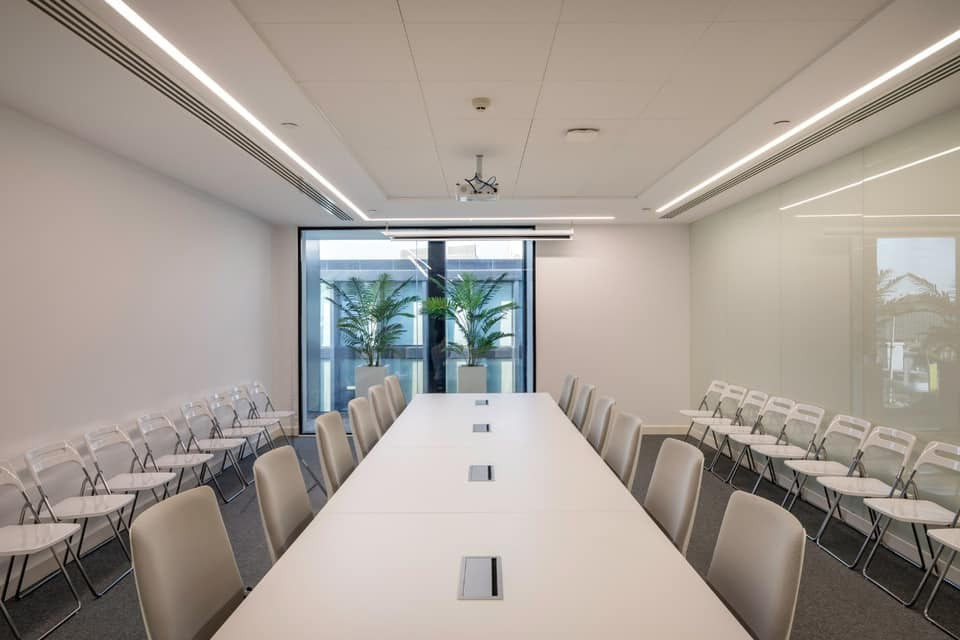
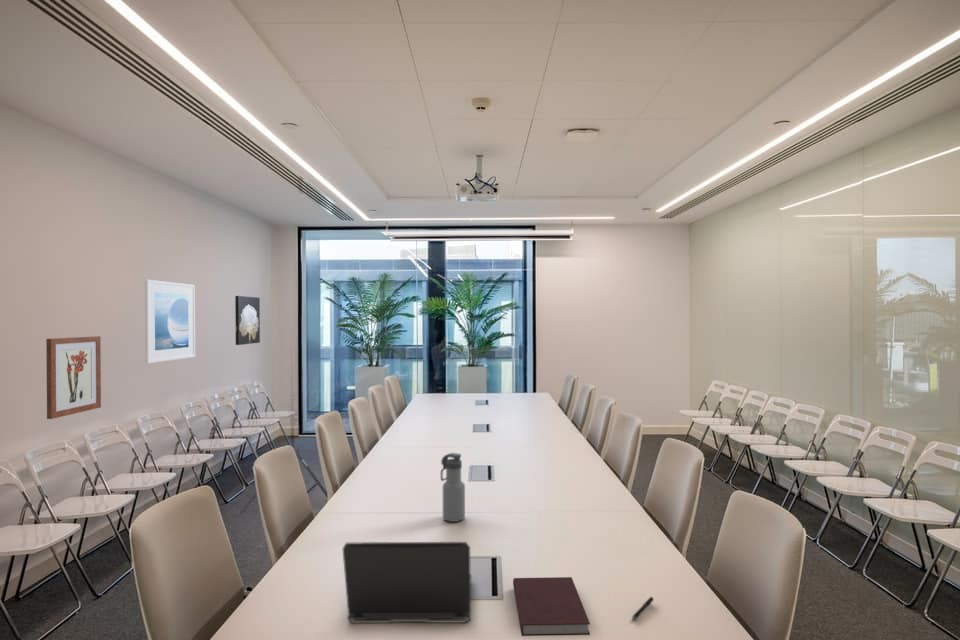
+ laptop computer [342,541,473,624]
+ water bottle [440,452,466,523]
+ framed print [144,279,196,364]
+ wall art [234,295,261,346]
+ notebook [512,576,591,637]
+ pen [631,596,655,621]
+ wall art [45,335,102,420]
